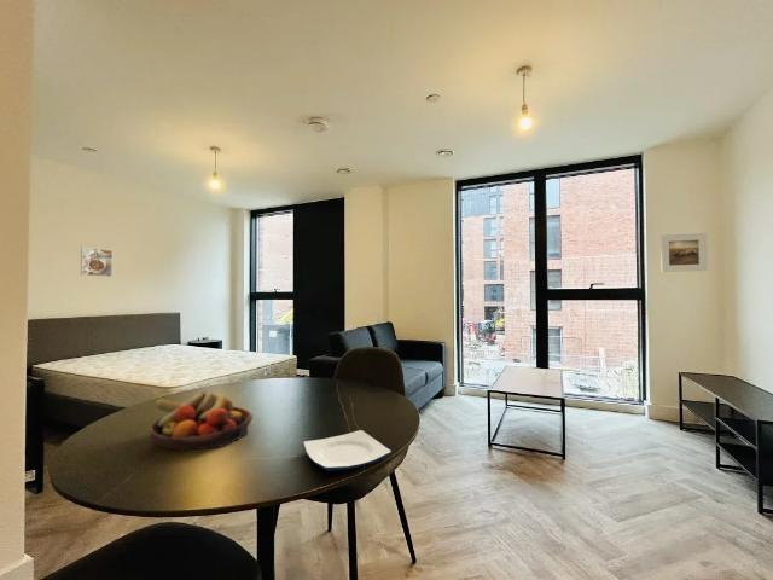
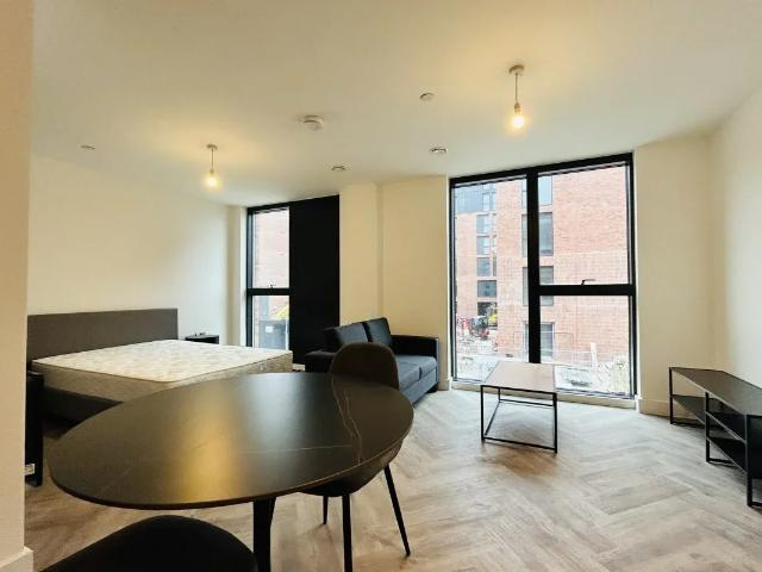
- fruit bowl [149,390,254,451]
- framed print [659,232,709,273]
- plate [302,429,393,472]
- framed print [80,246,114,278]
